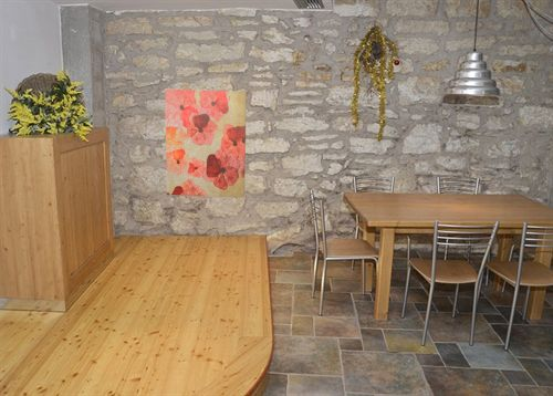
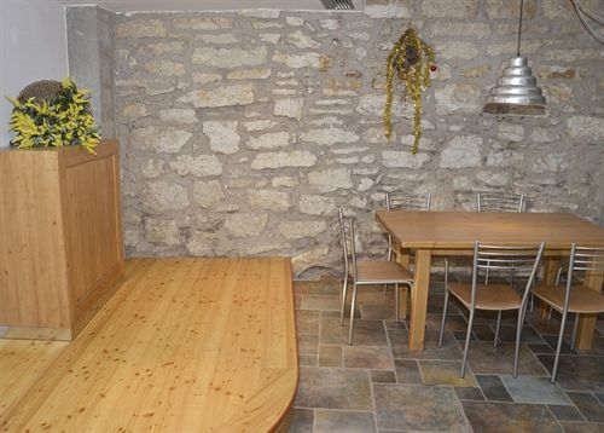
- wall art [164,88,248,199]
